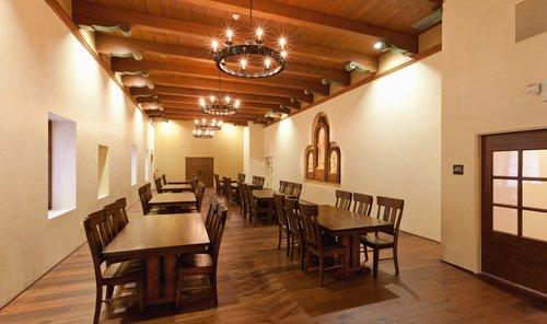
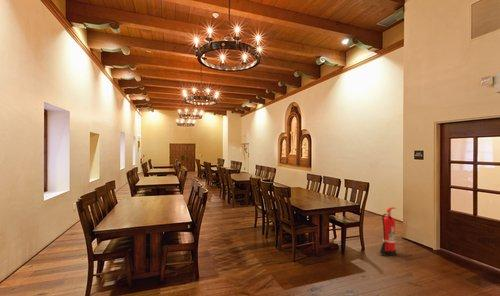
+ fire extinguisher [378,206,397,257]
